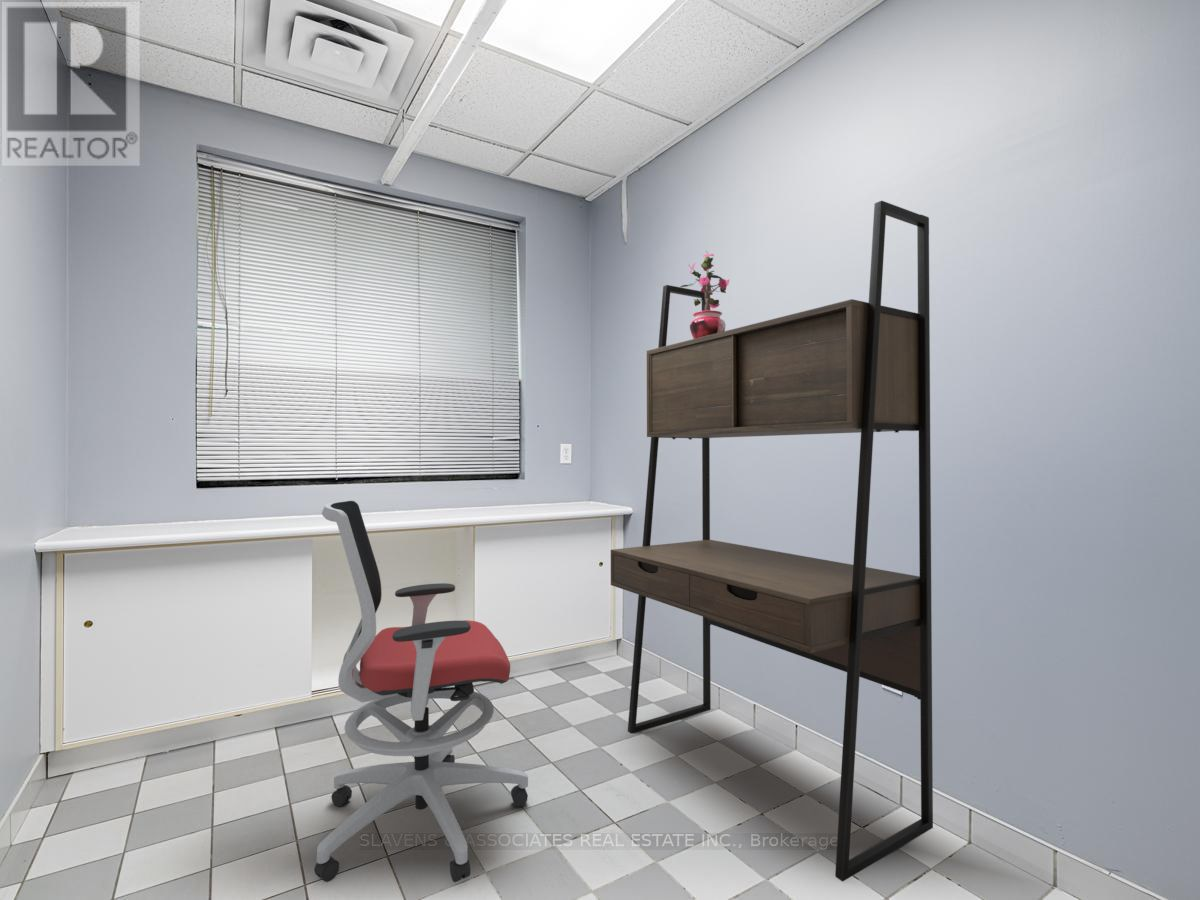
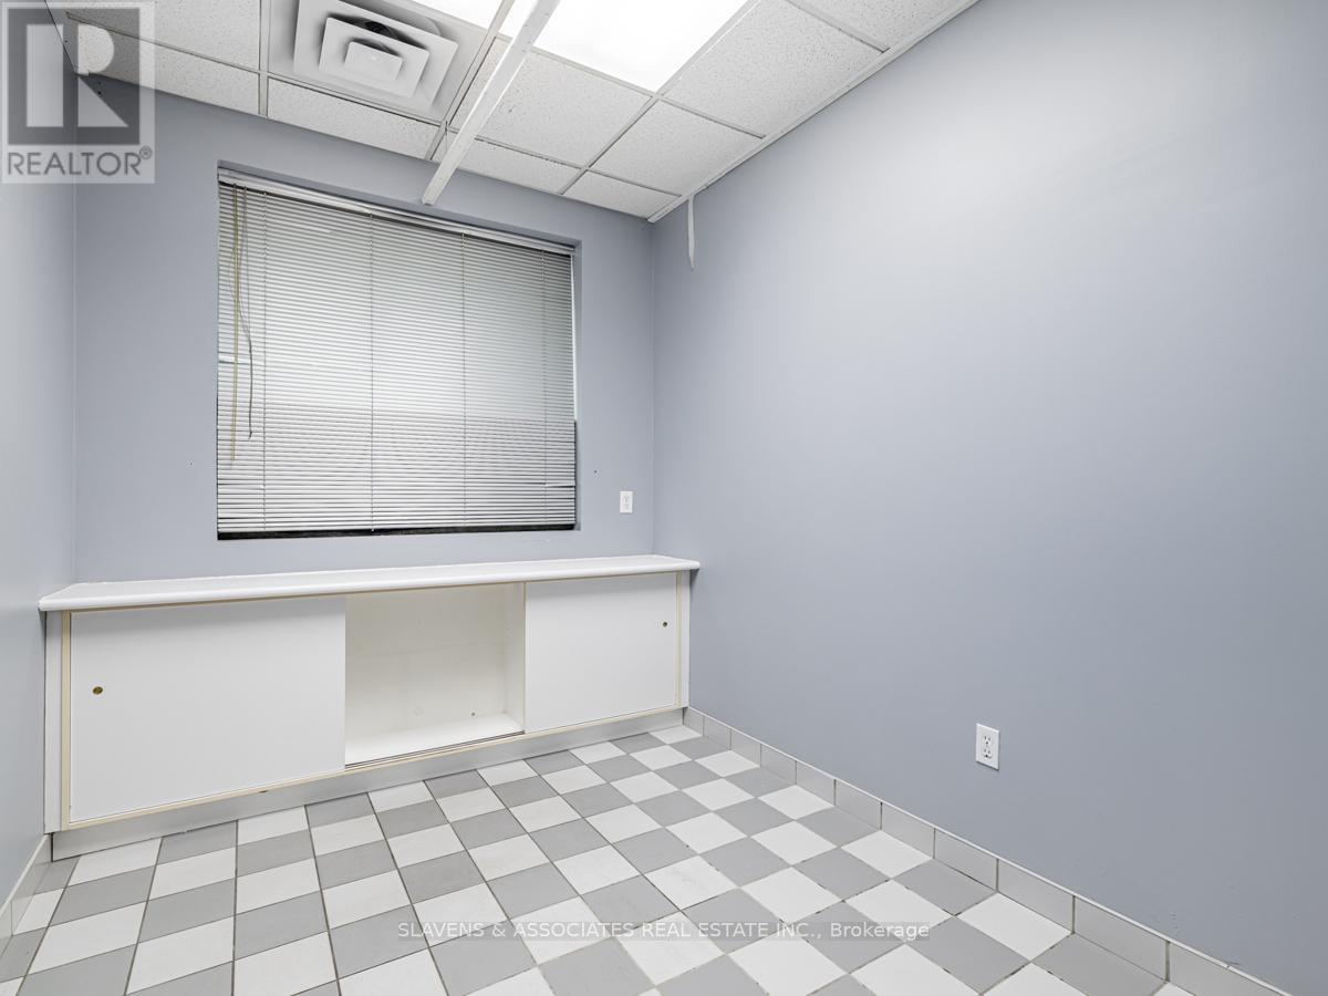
- potted plant [680,250,730,339]
- office chair [313,500,529,883]
- desk [610,200,934,882]
